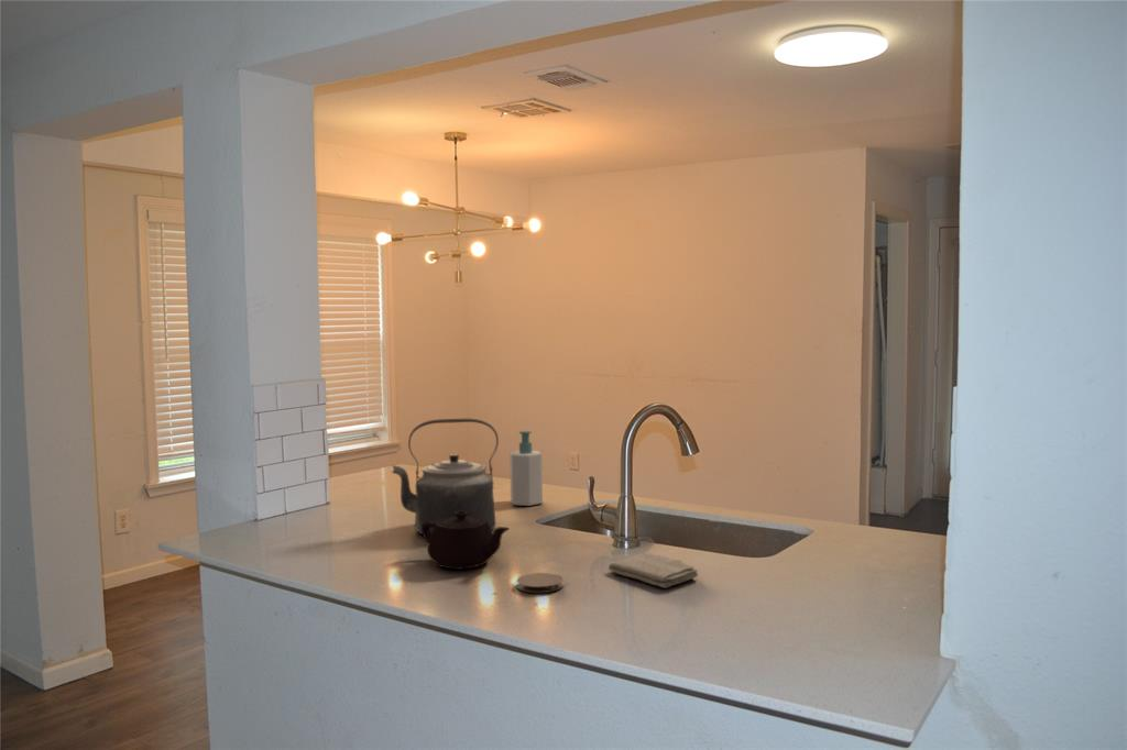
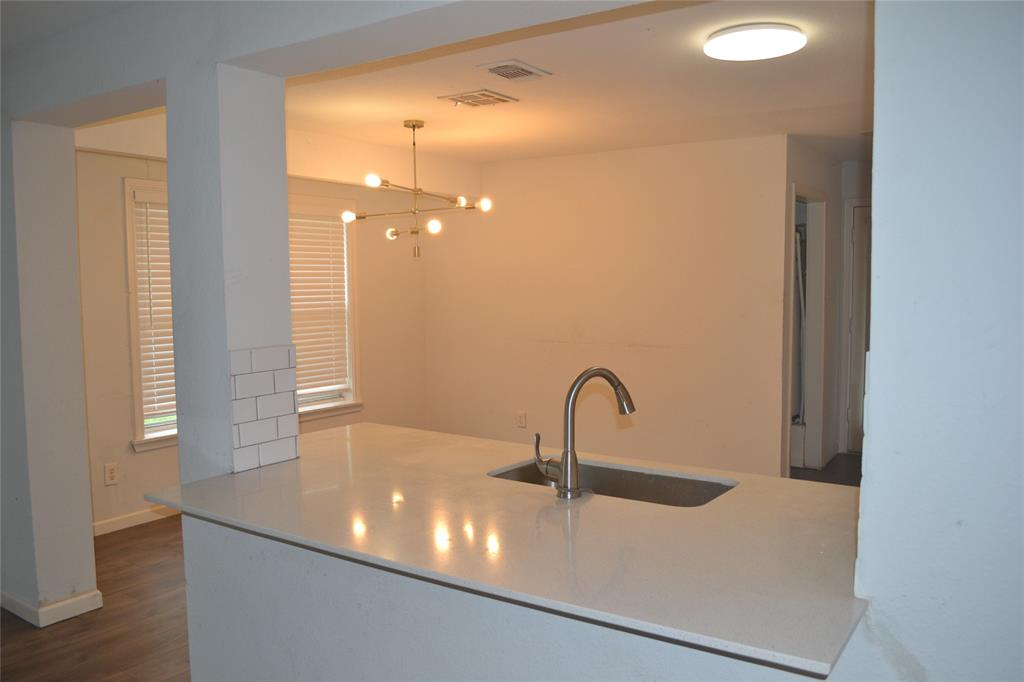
- washcloth [608,552,699,589]
- coaster [516,572,564,594]
- kettle [391,418,500,536]
- soap bottle [508,430,544,507]
- teapot [422,511,510,571]
